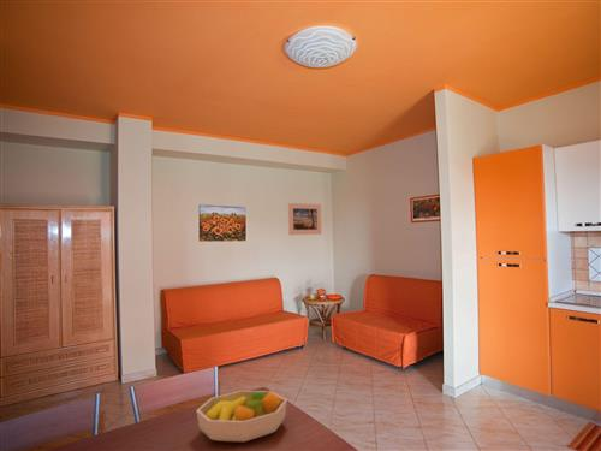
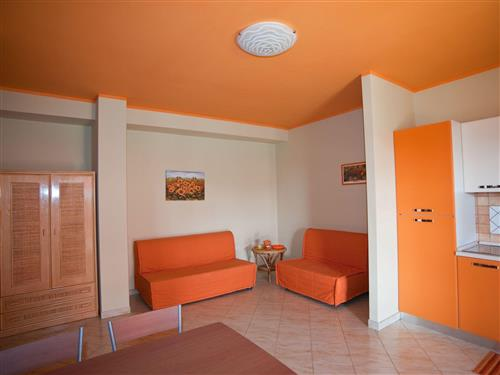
- fruit bowl [195,390,288,444]
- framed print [287,202,322,236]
